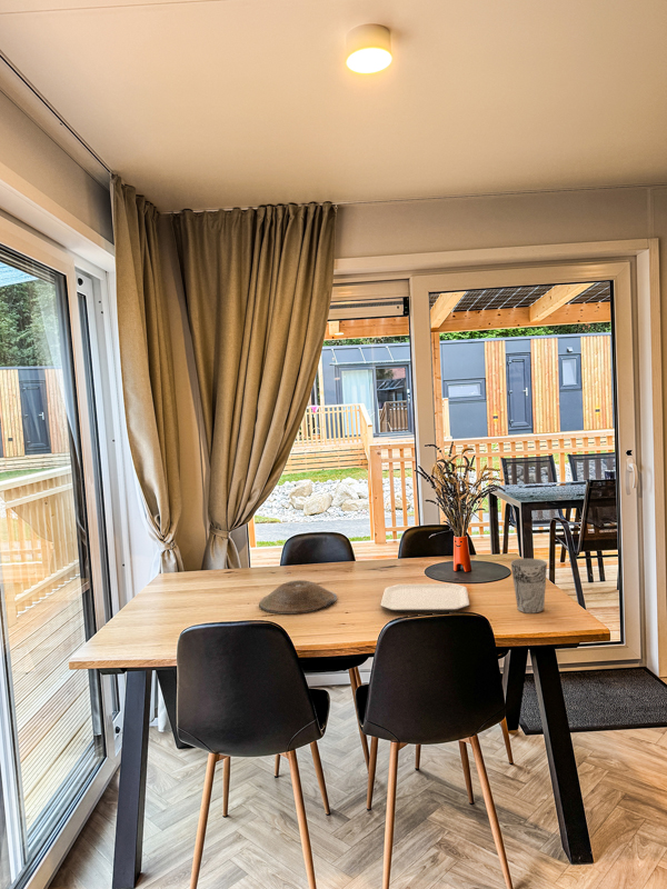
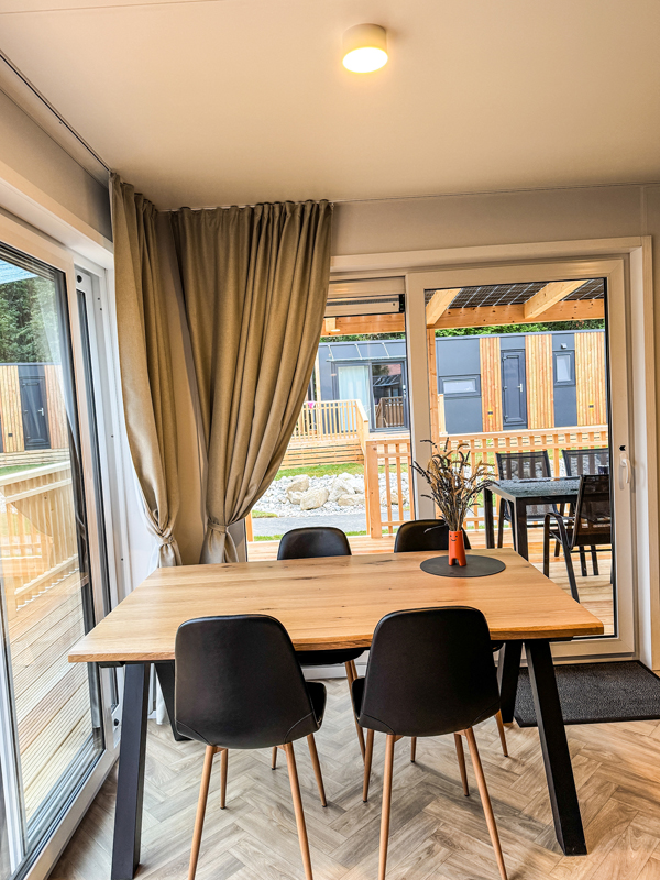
- plate [258,579,338,615]
- cup [509,558,548,615]
- plate [379,582,470,613]
